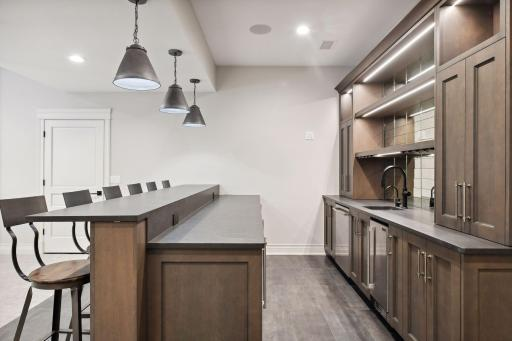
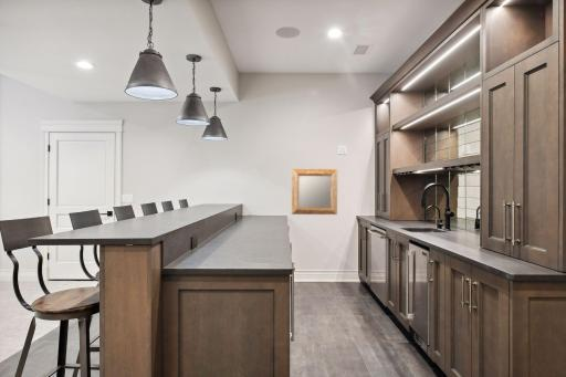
+ mirror [291,168,338,216]
